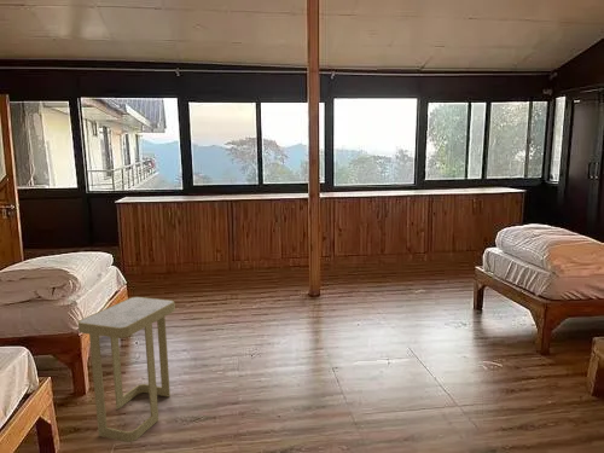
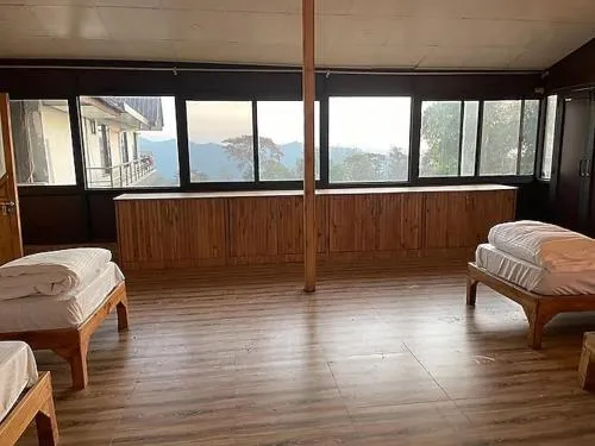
- side table [77,296,176,443]
